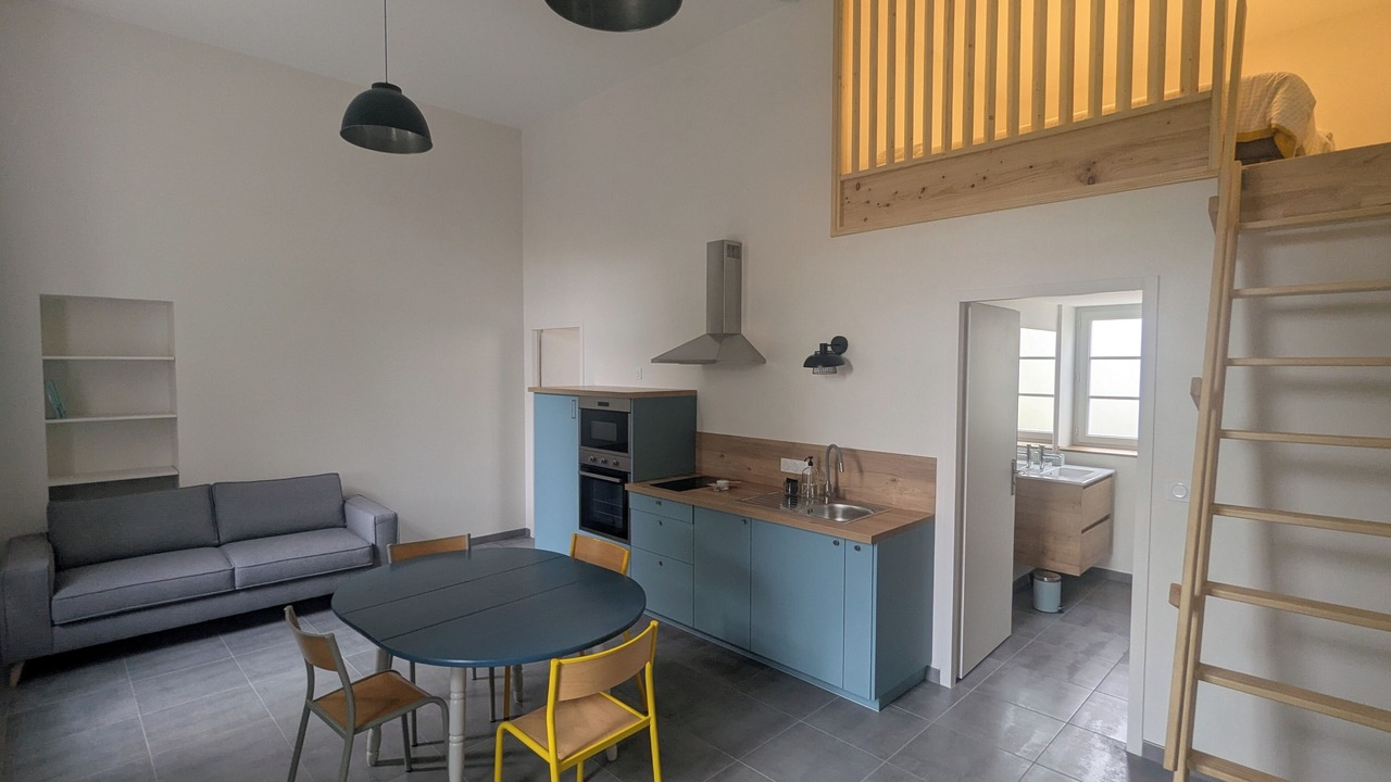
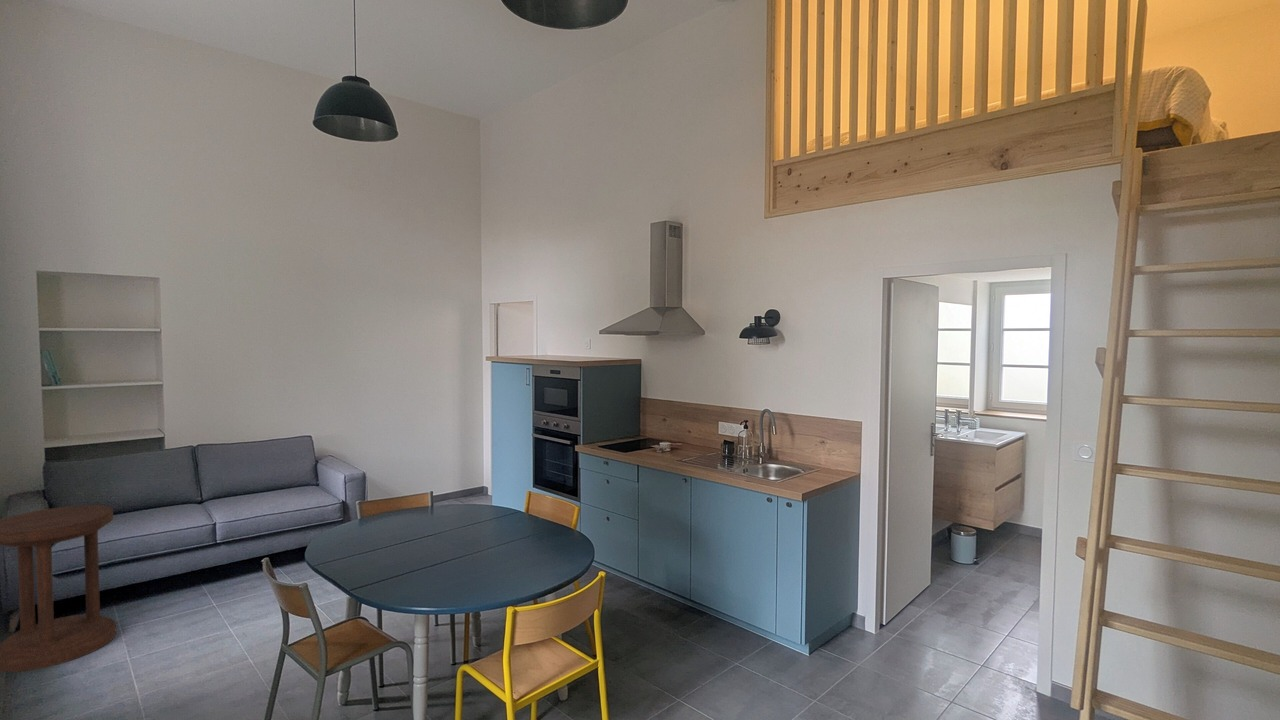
+ side table [0,504,117,673]
